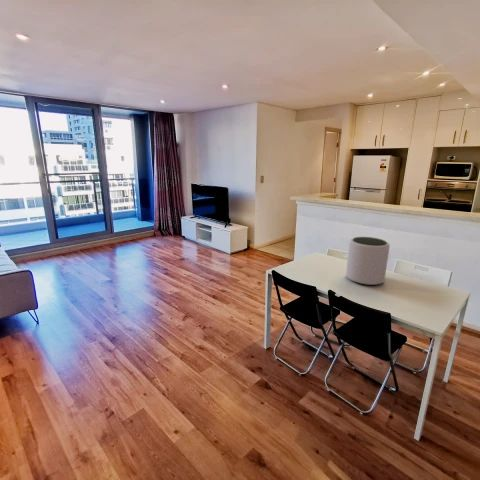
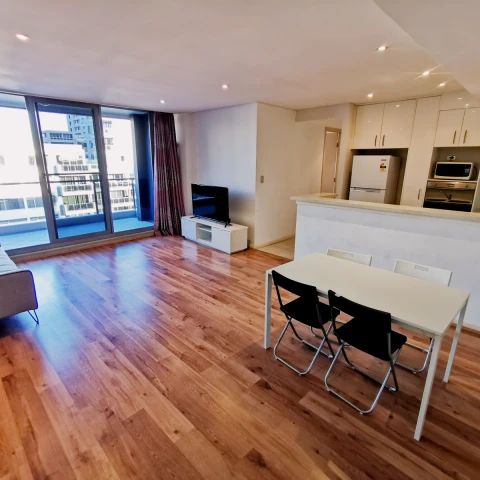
- plant pot [345,236,391,286]
